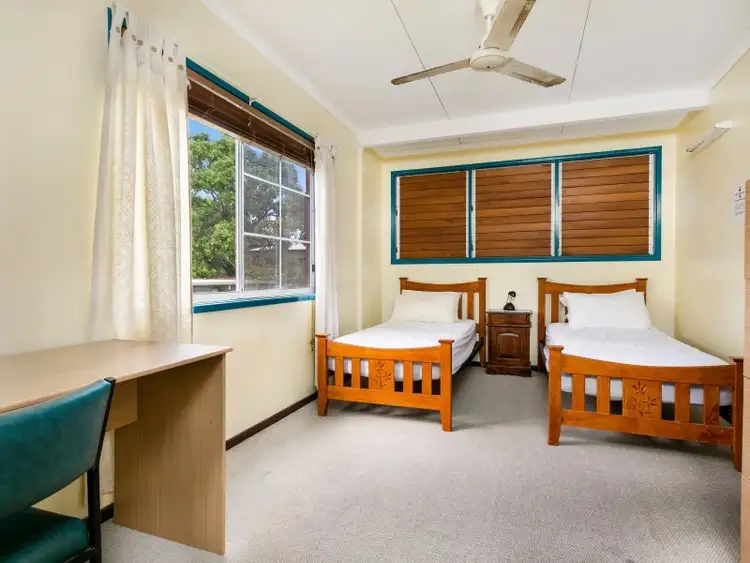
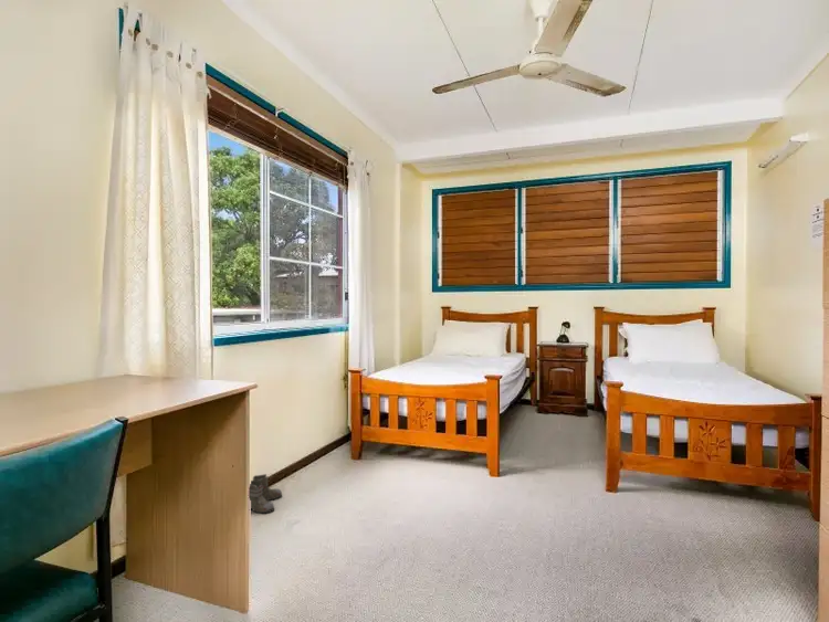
+ boots [249,473,283,514]
